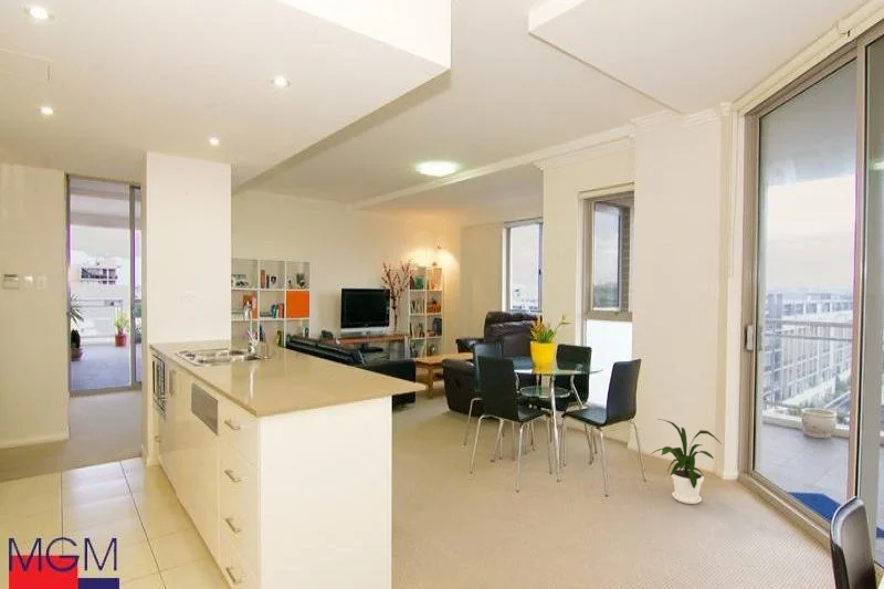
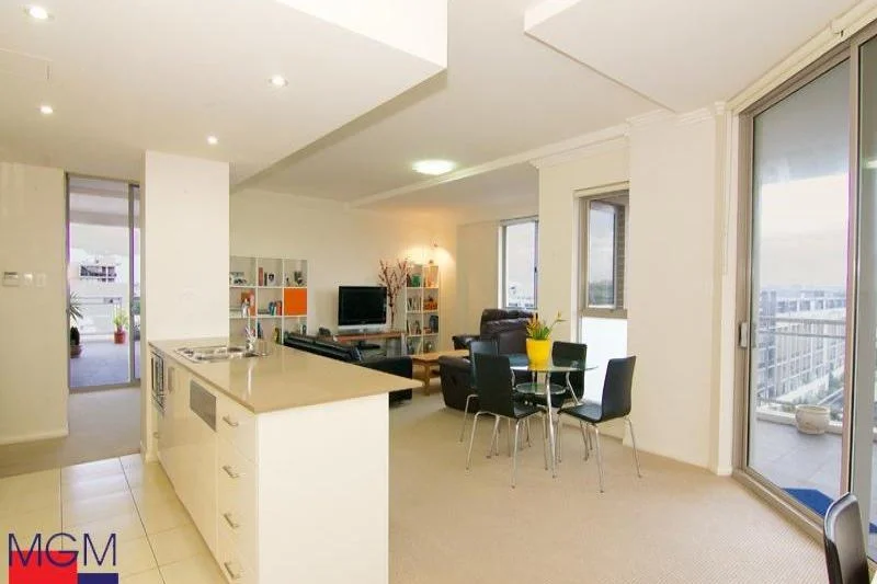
- house plant [650,418,723,505]
